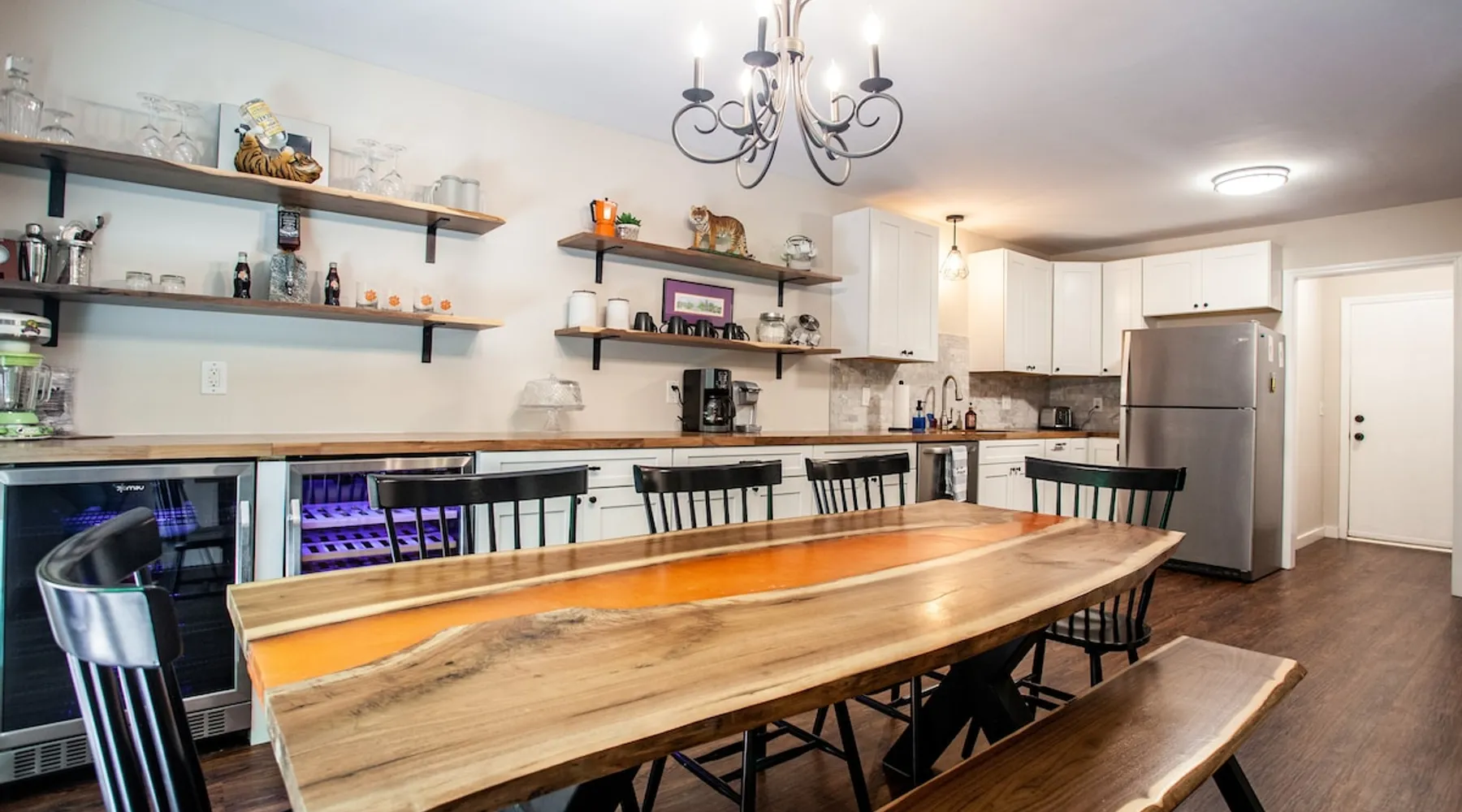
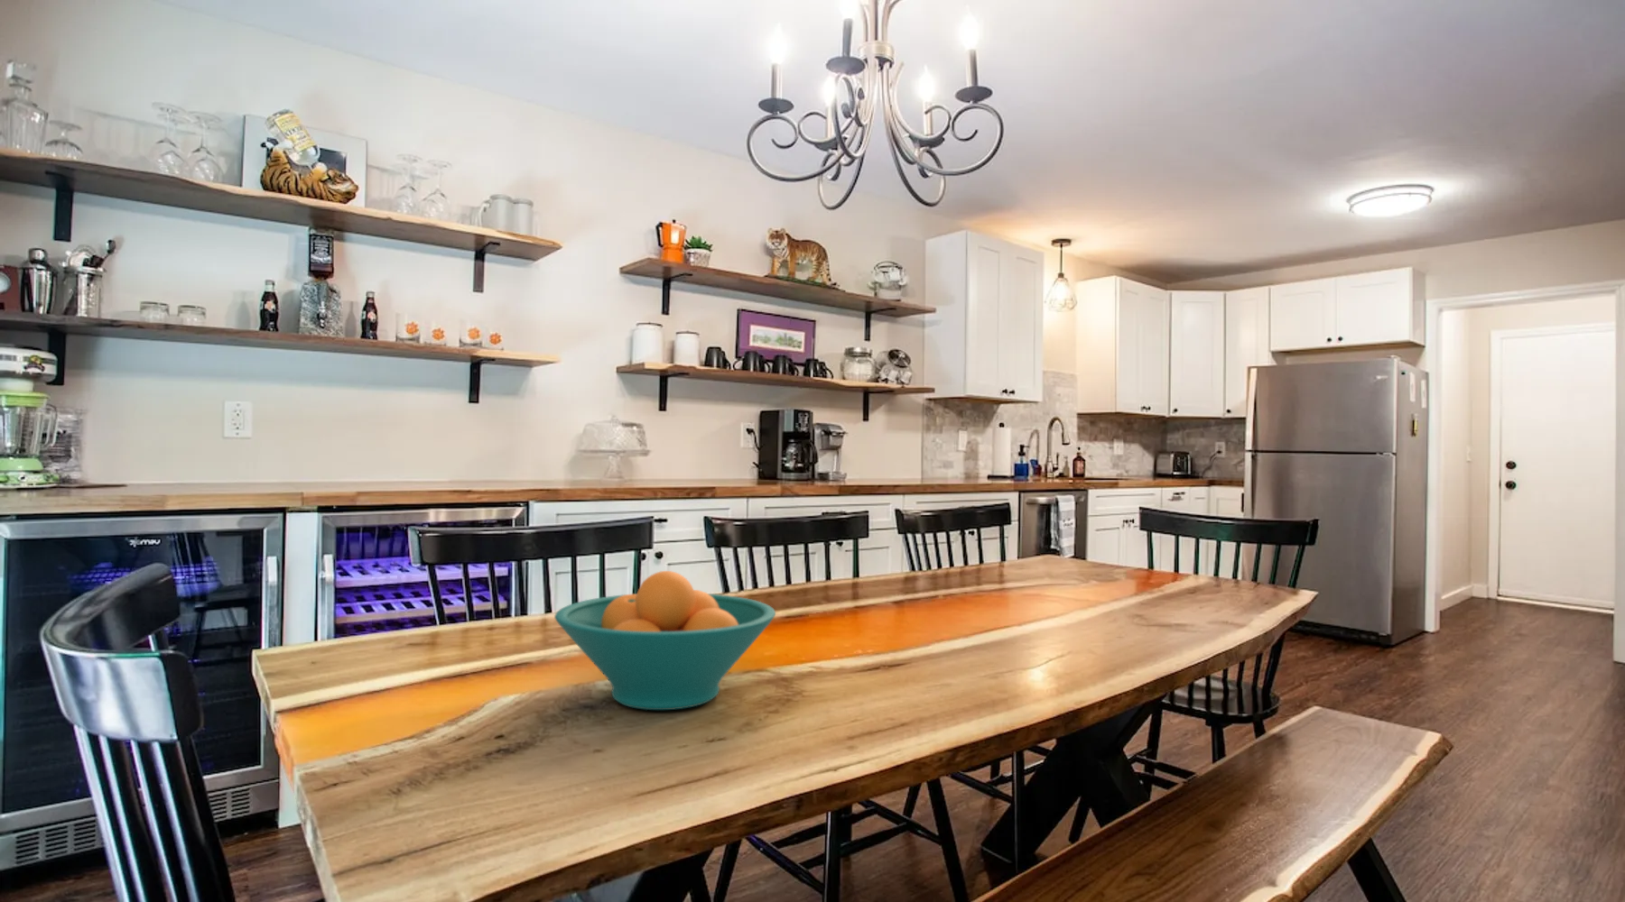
+ fruit bowl [554,570,777,711]
